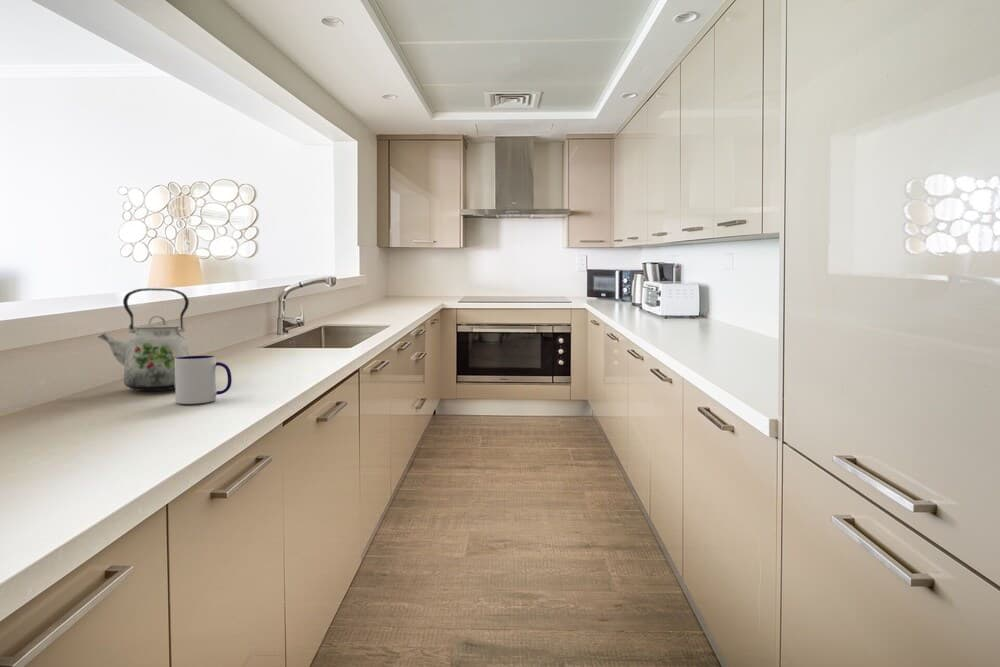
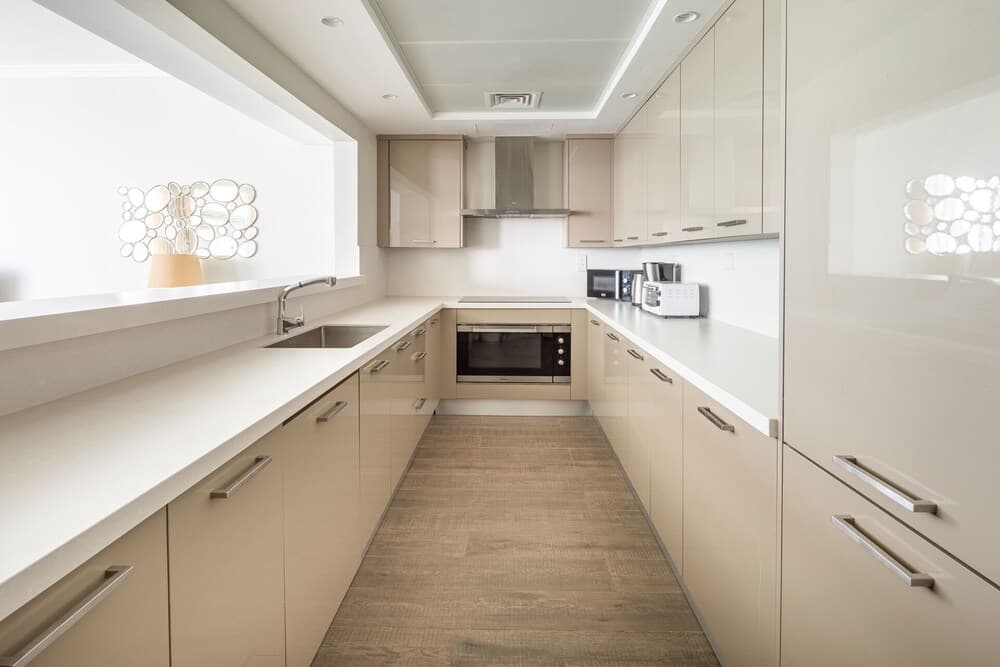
- mug [174,355,233,405]
- kettle [97,287,190,392]
